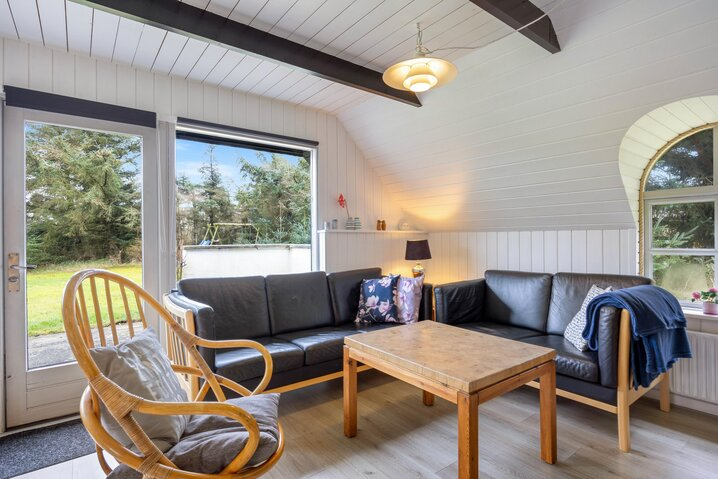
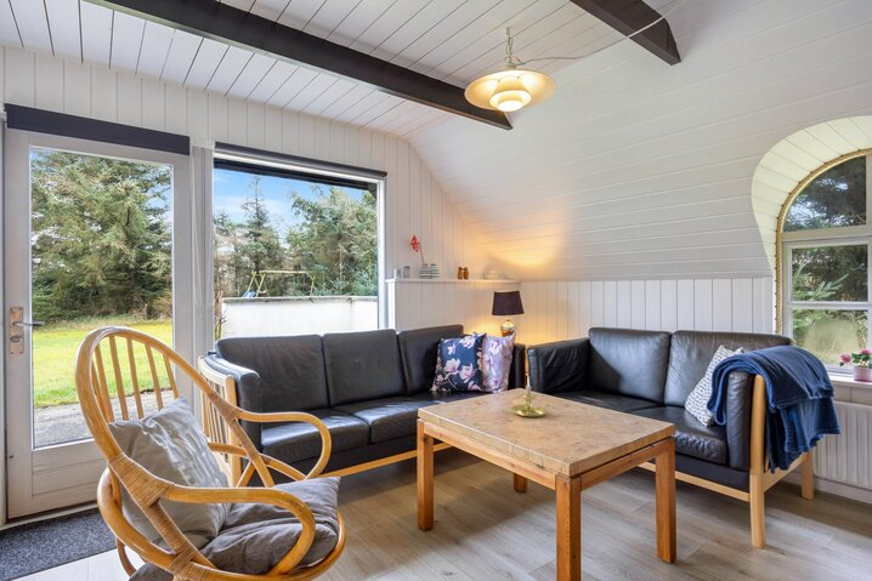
+ candle holder [510,376,553,418]
